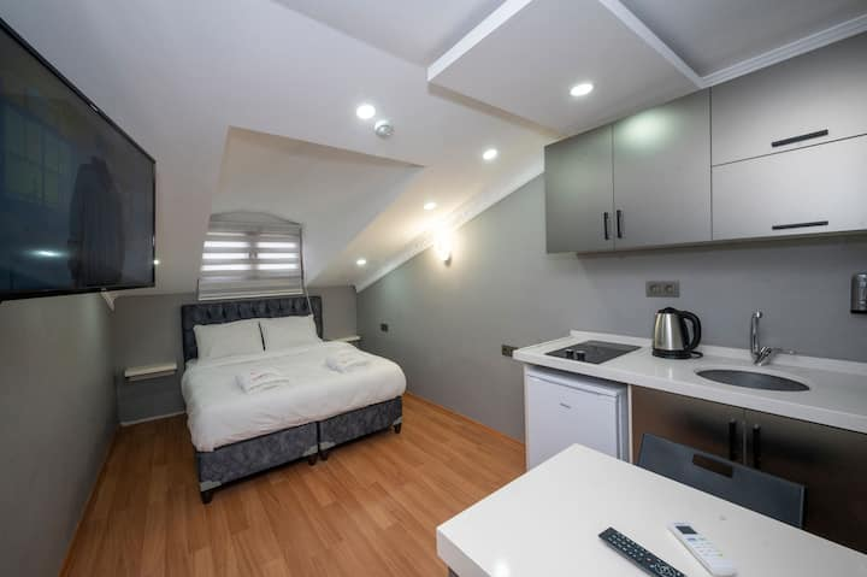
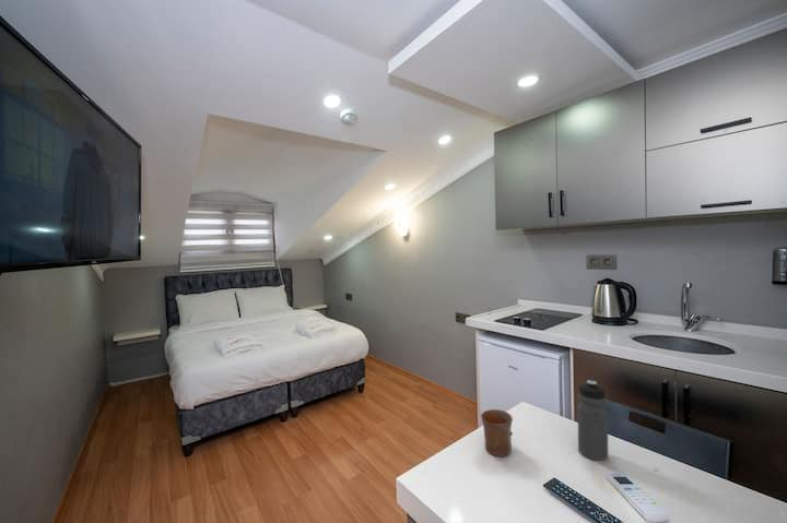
+ water bottle [576,379,609,461]
+ mug [480,408,514,457]
